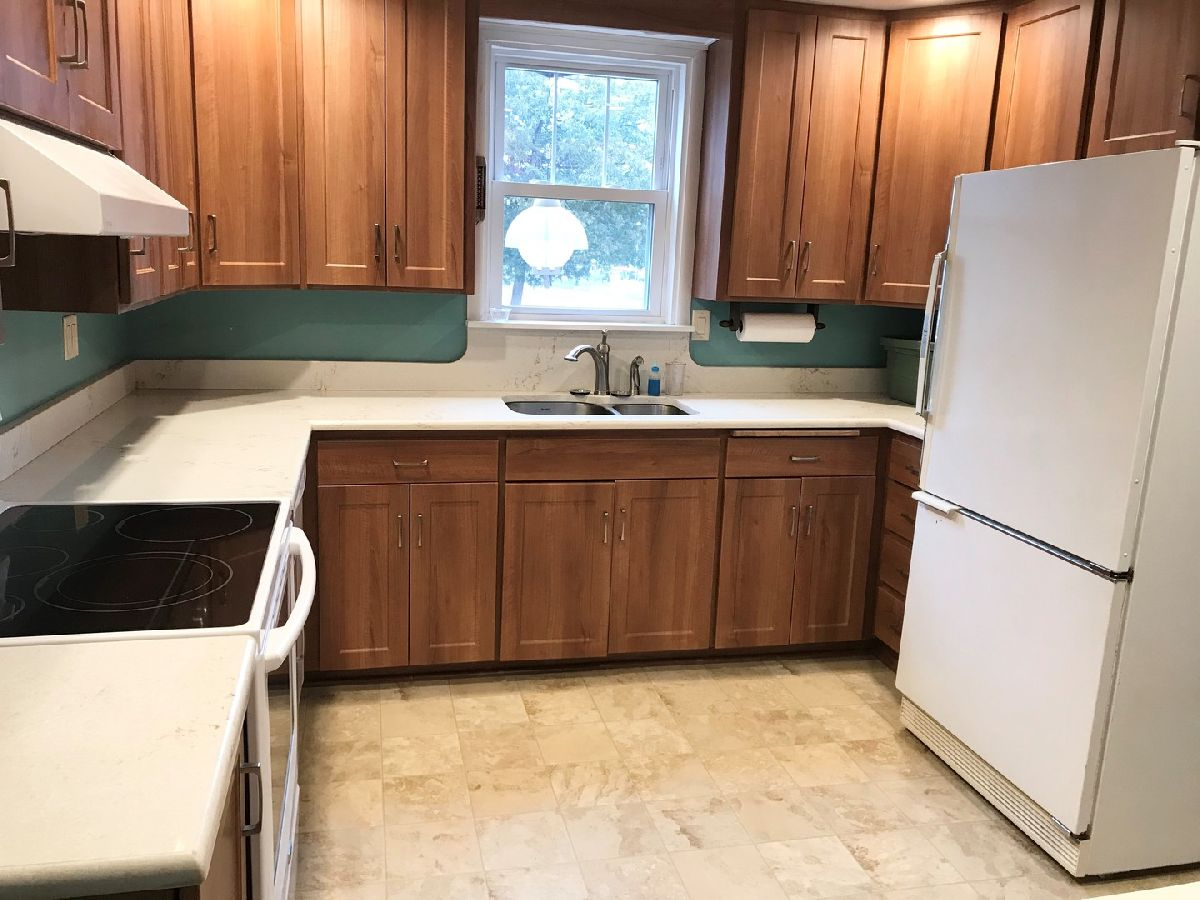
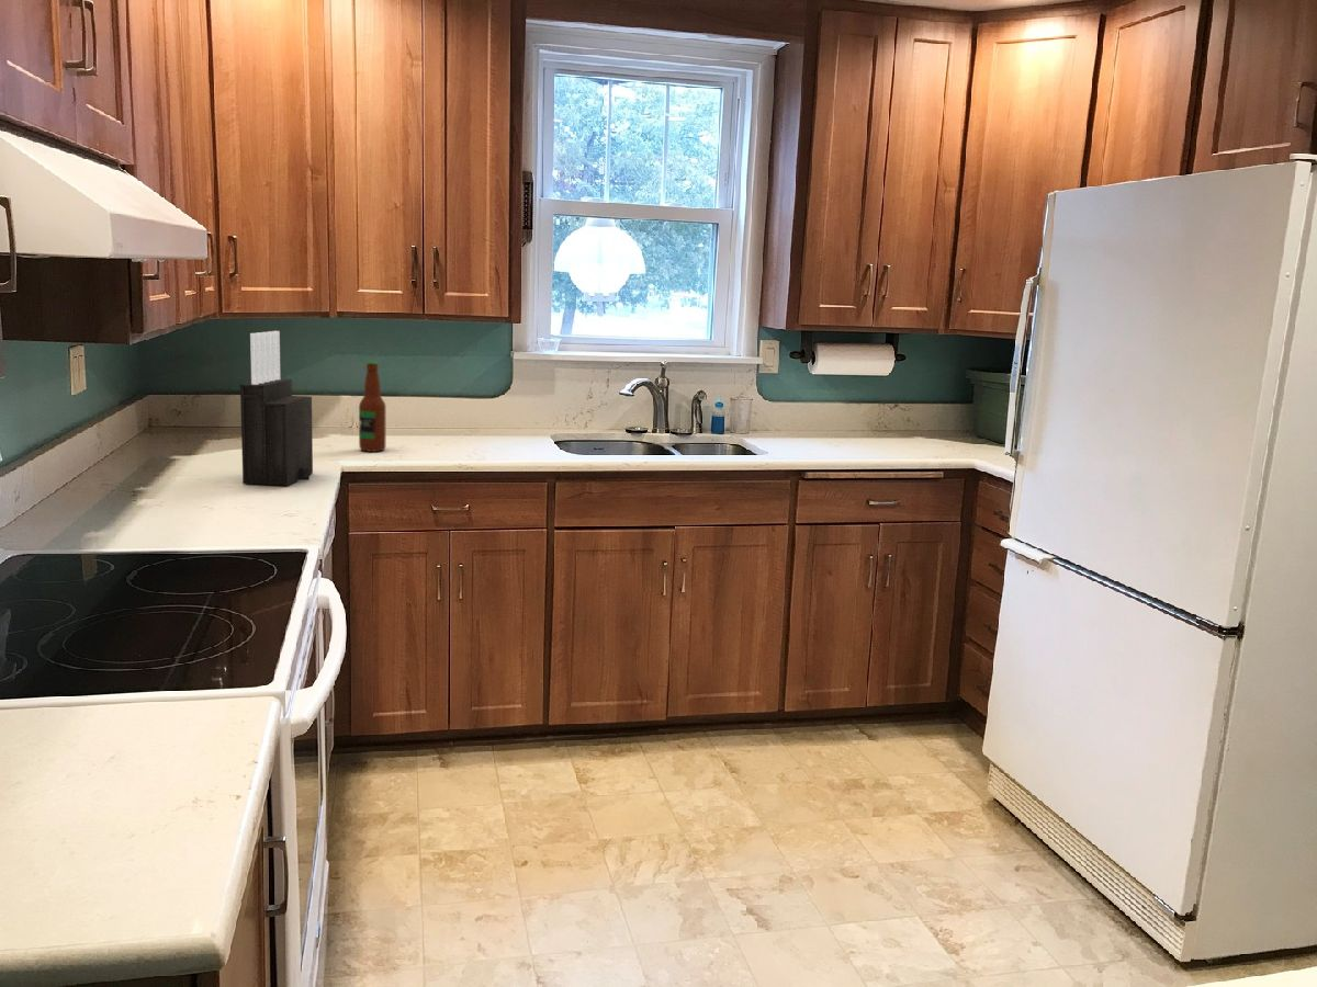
+ bottle [358,360,386,453]
+ knife block [239,330,314,487]
